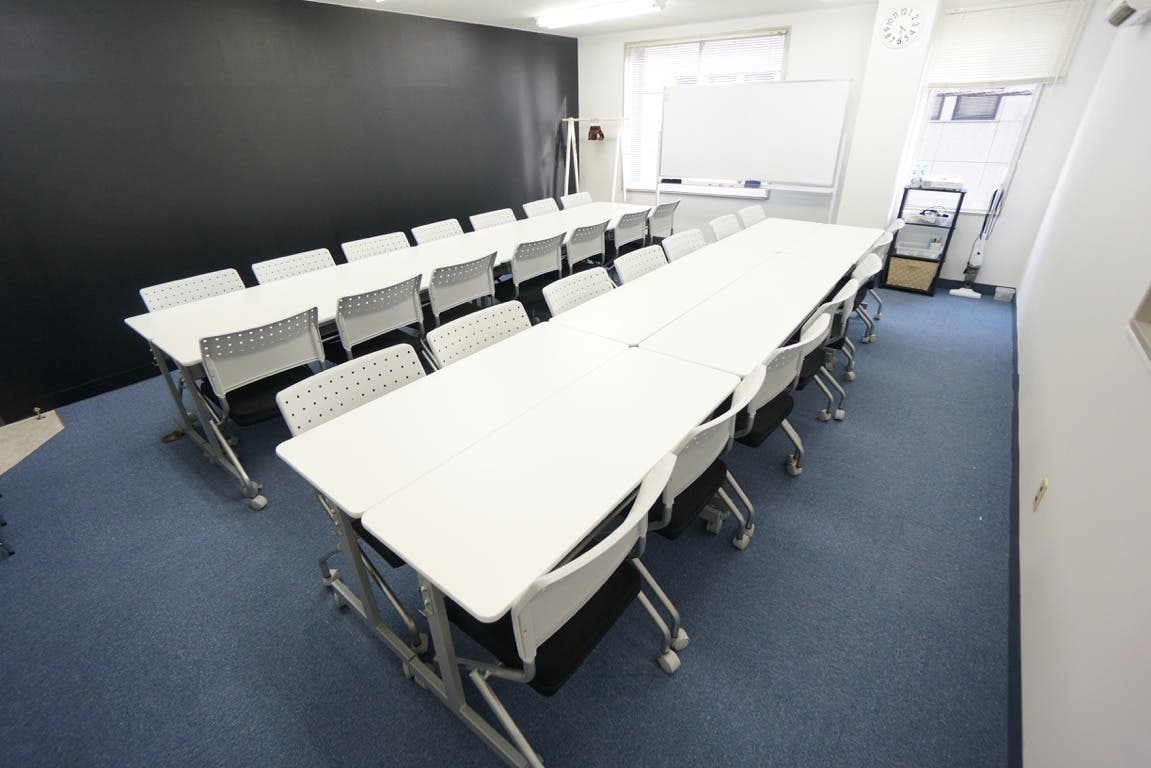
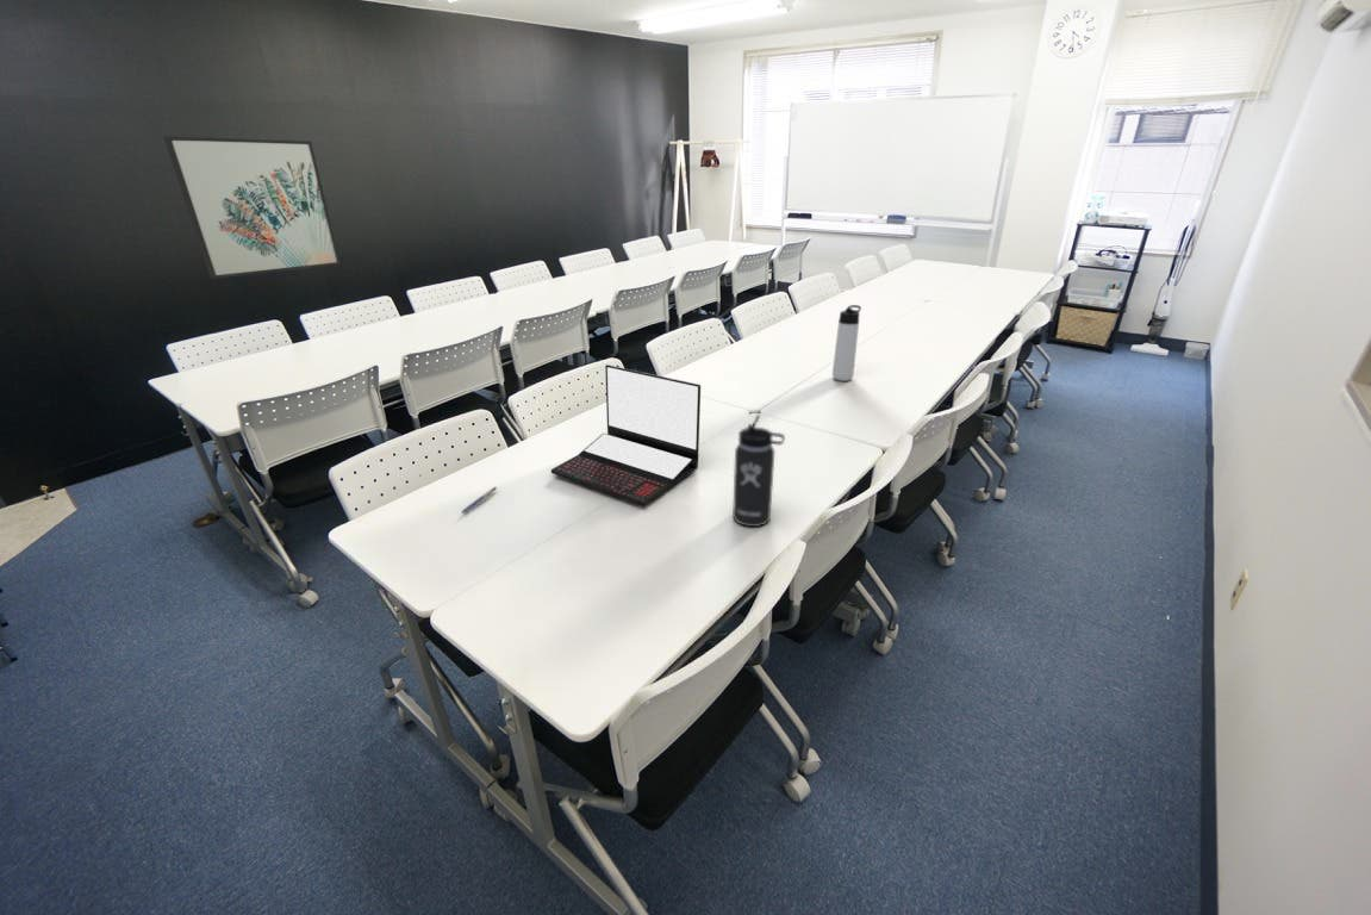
+ laptop [550,363,702,508]
+ thermos bottle [731,413,786,528]
+ pen [460,486,498,515]
+ wall art [162,136,342,280]
+ thermos bottle [831,304,862,382]
